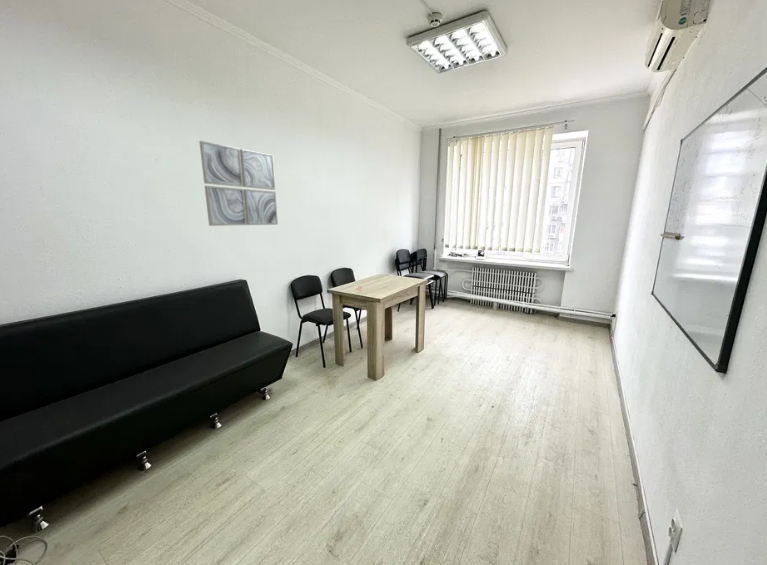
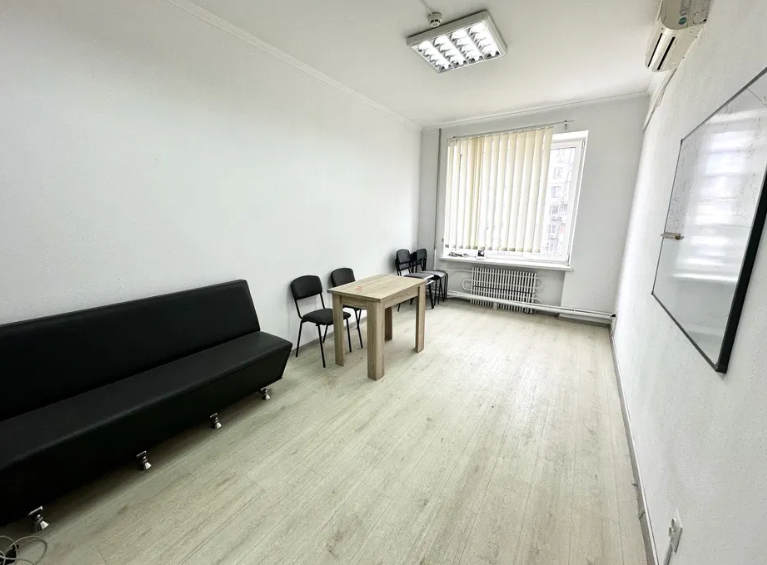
- wall art [198,140,279,227]
